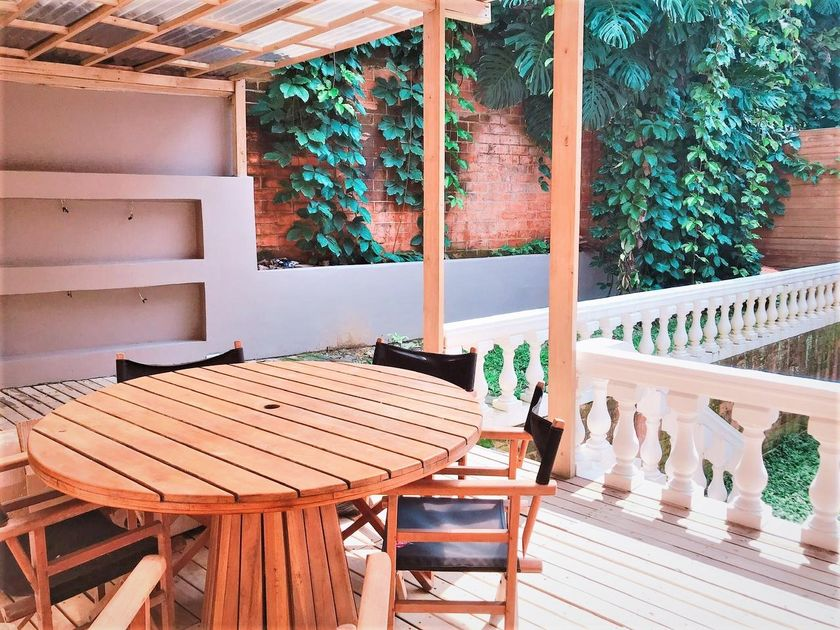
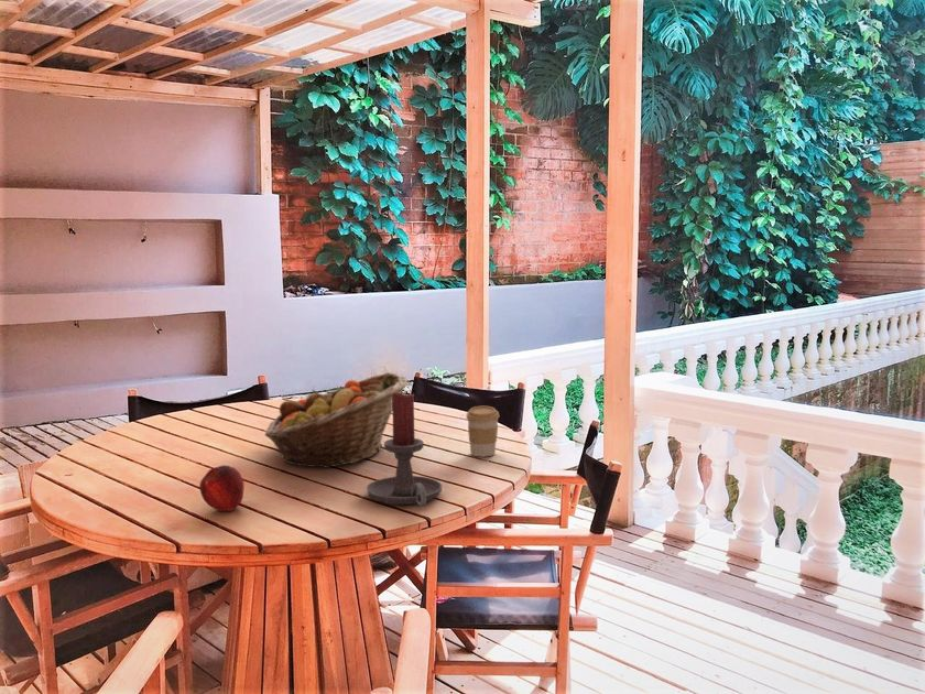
+ apple [198,465,244,512]
+ fruit basket [263,371,409,469]
+ coffee cup [465,405,500,457]
+ candle holder [366,391,443,507]
